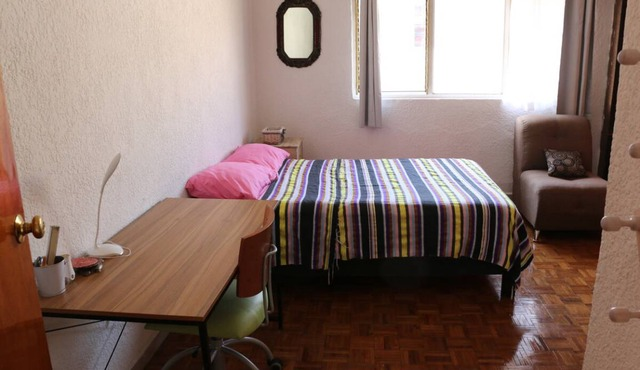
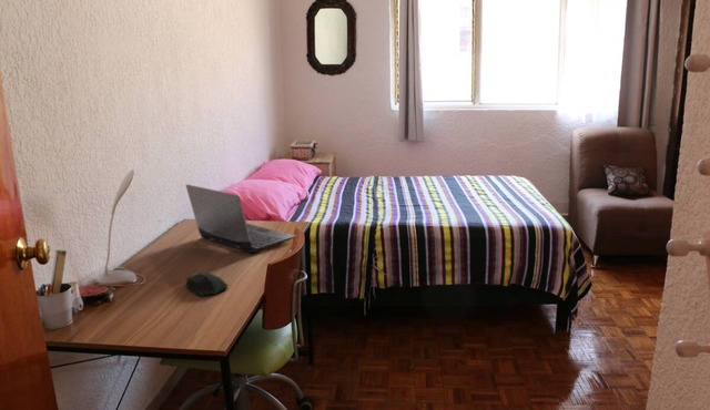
+ laptop computer [185,184,295,254]
+ computer mouse [185,271,229,298]
